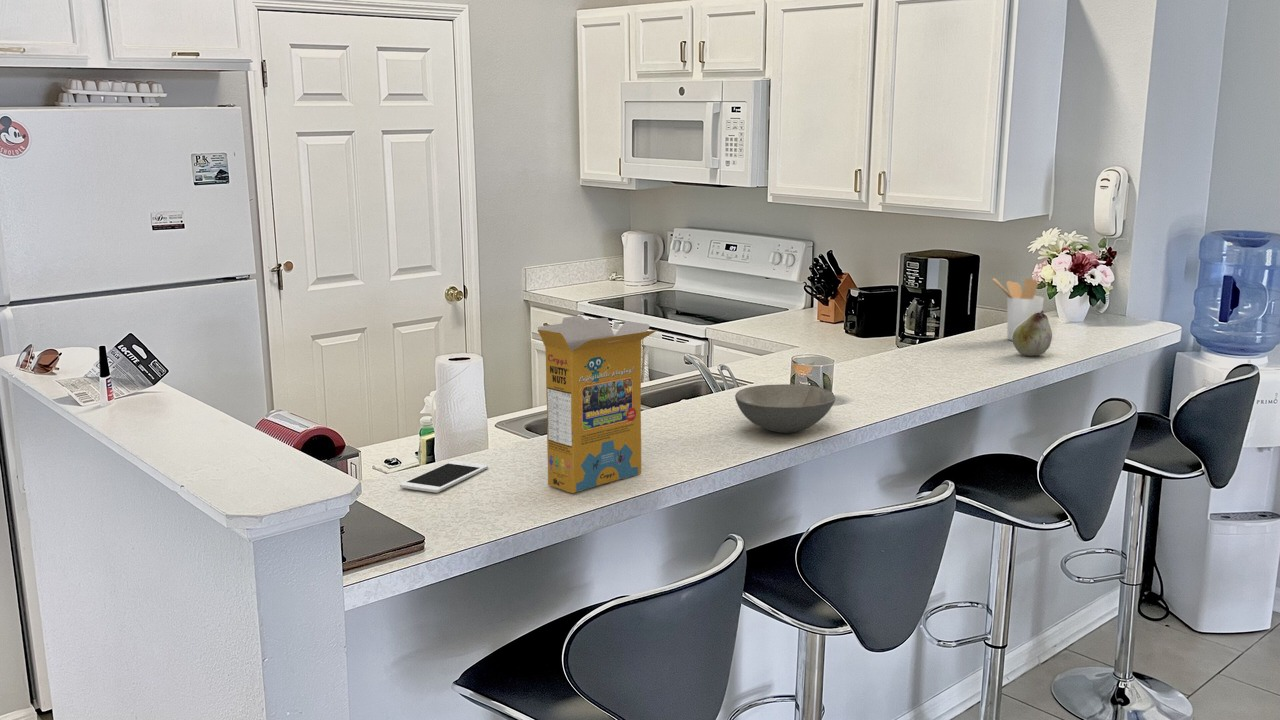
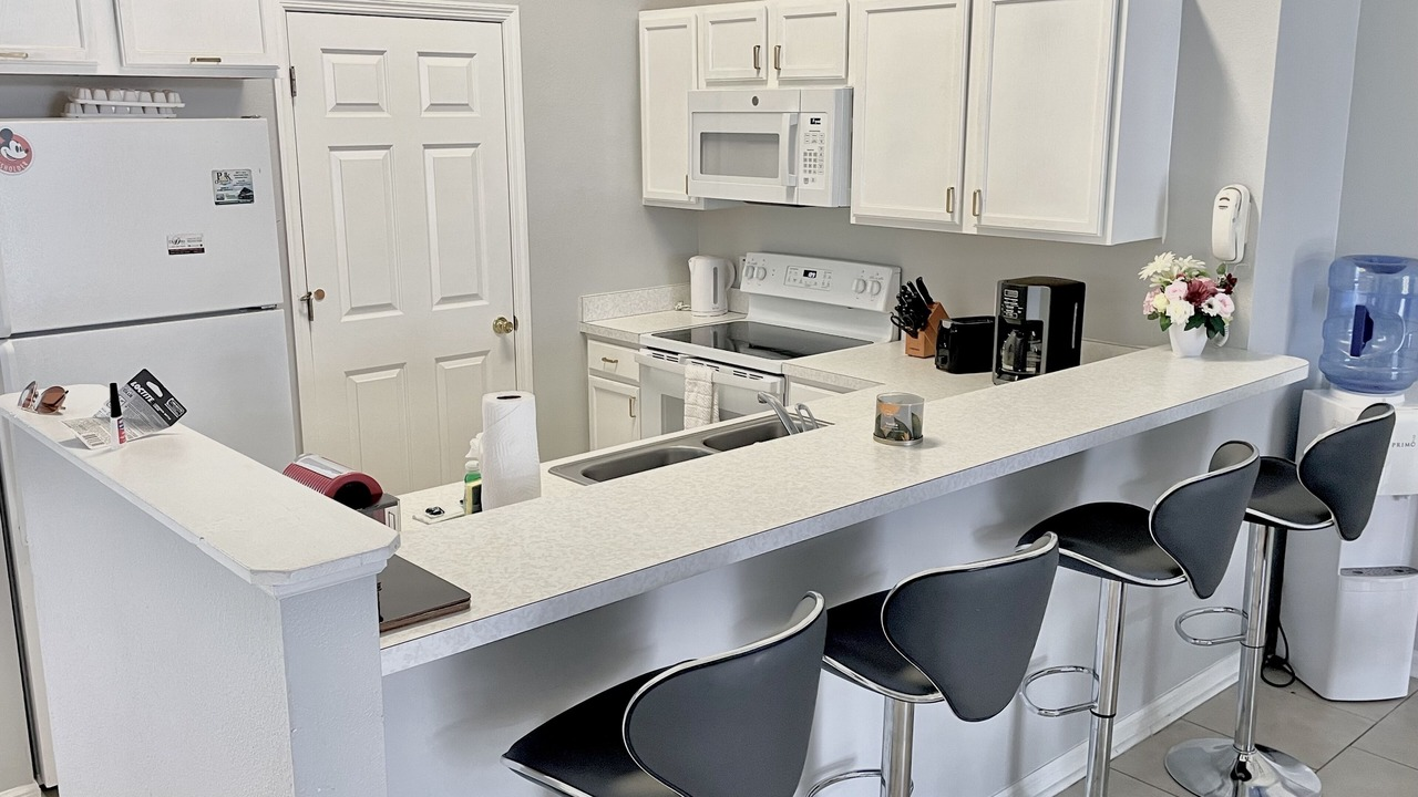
- cell phone [399,460,489,494]
- cereal box [537,315,658,494]
- utensil holder [991,277,1045,341]
- fruit [1012,310,1053,357]
- soup bowl [734,383,836,434]
